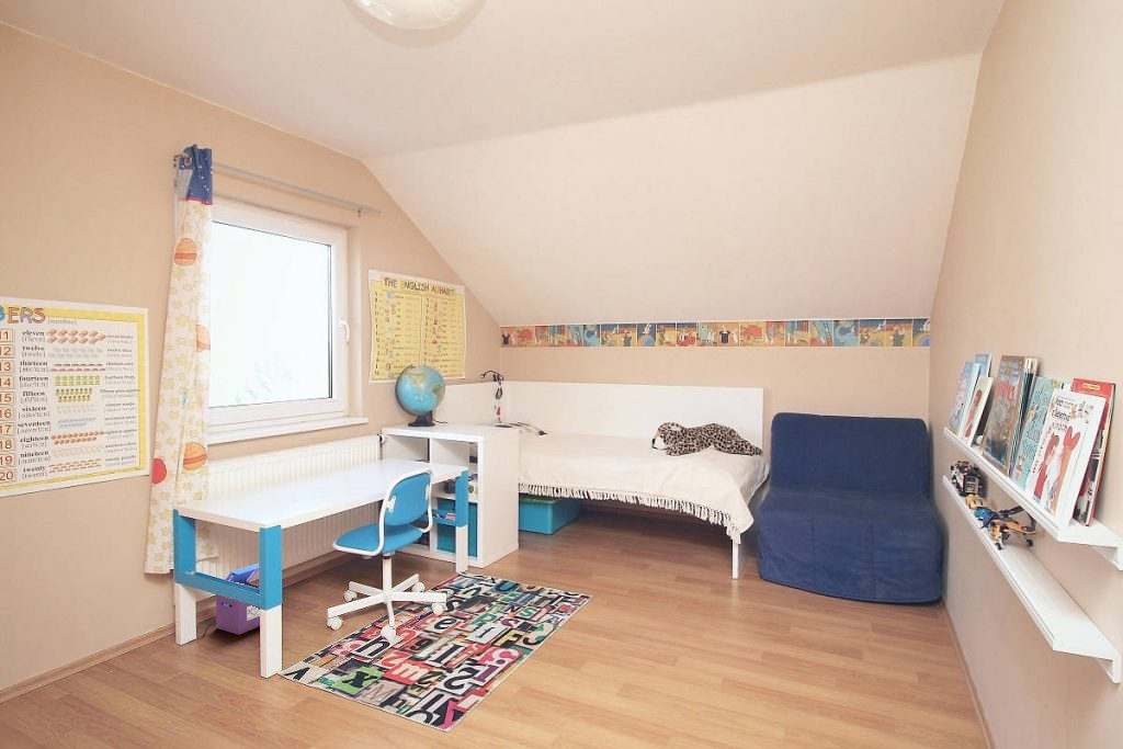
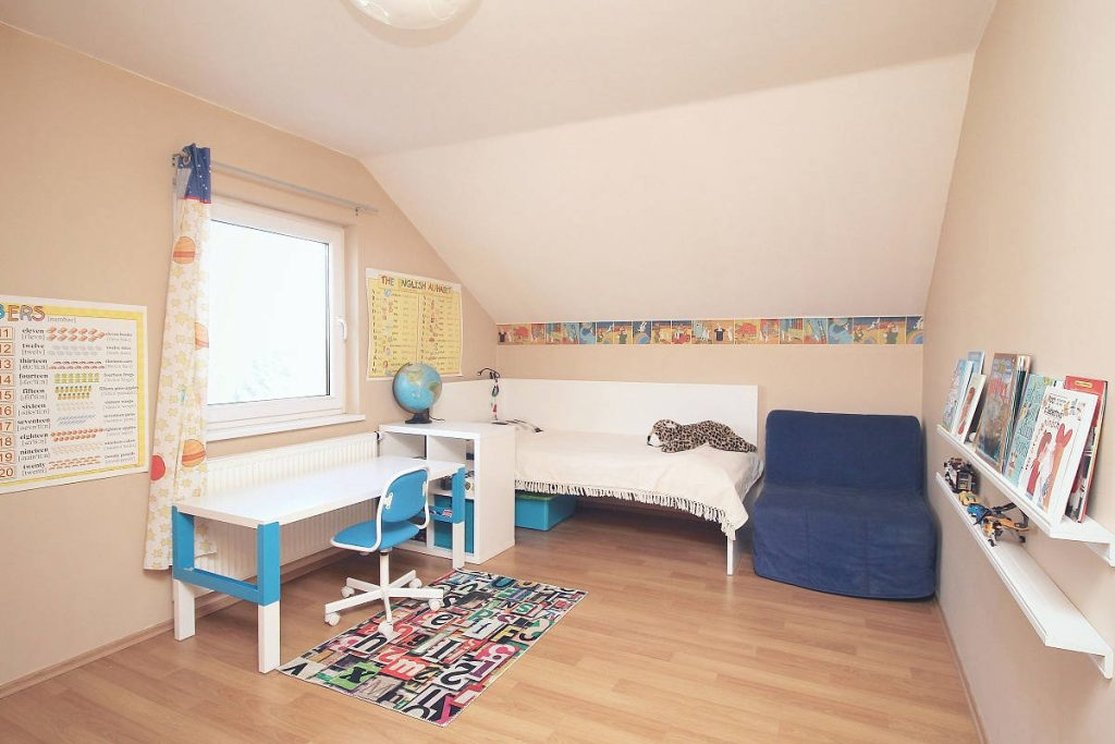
- toy box [188,563,261,644]
